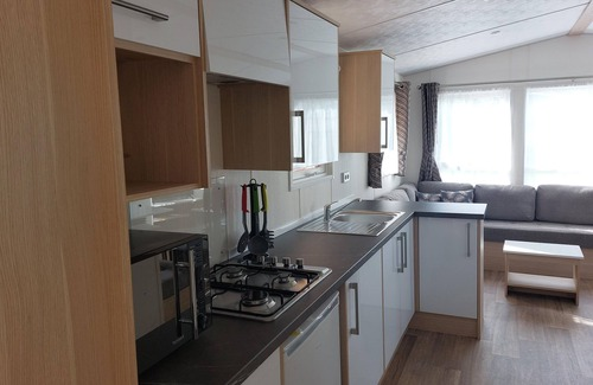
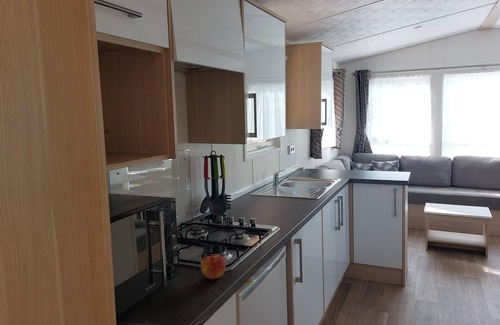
+ apple [200,253,227,280]
